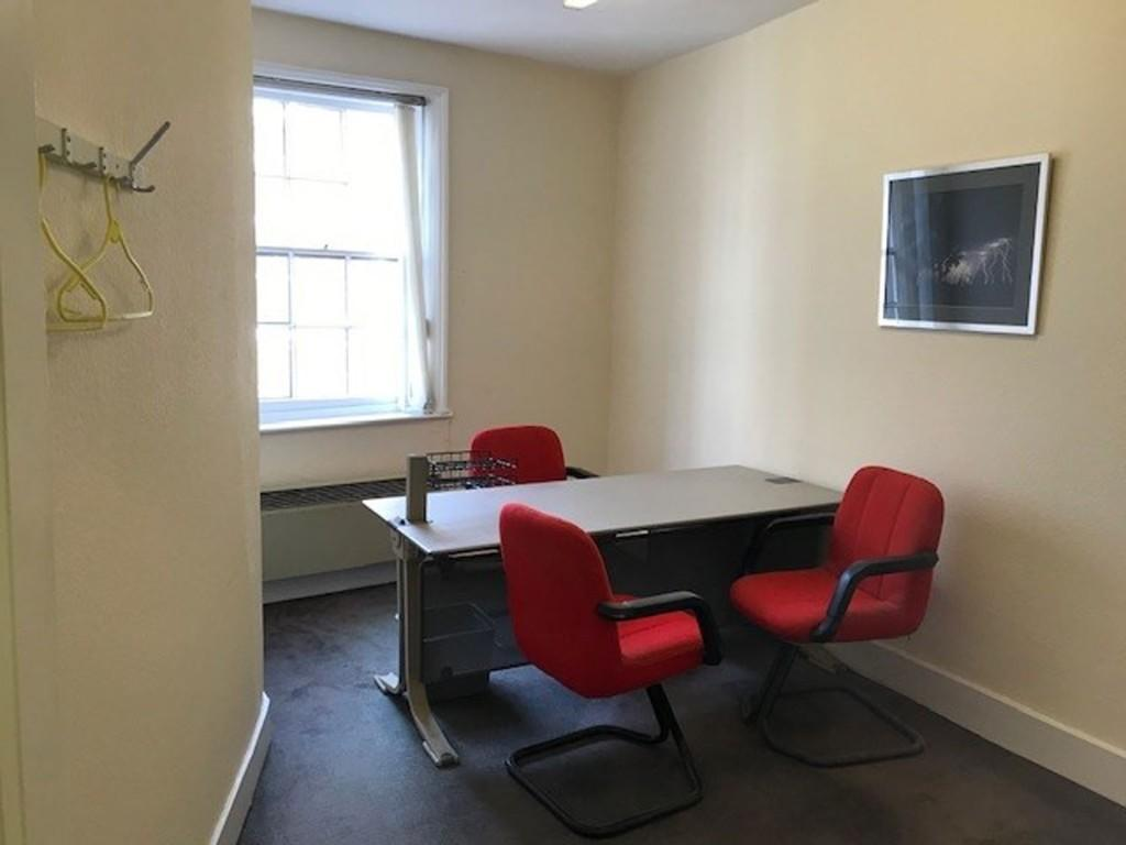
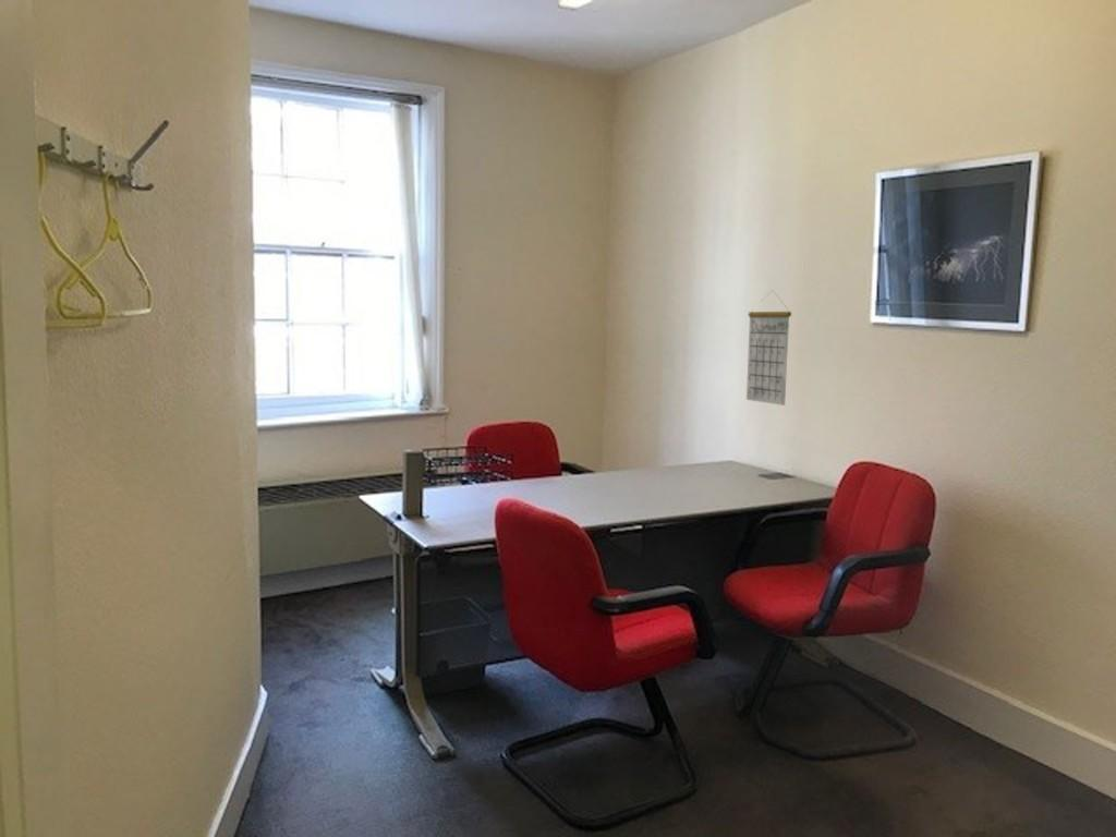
+ calendar [745,289,792,407]
